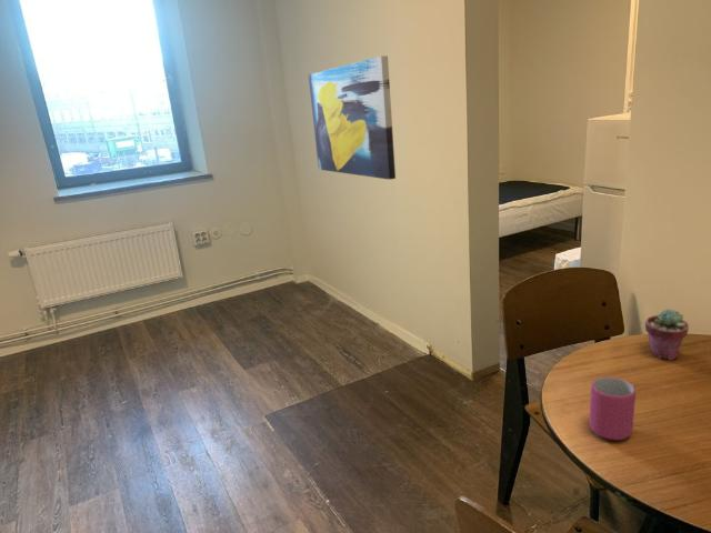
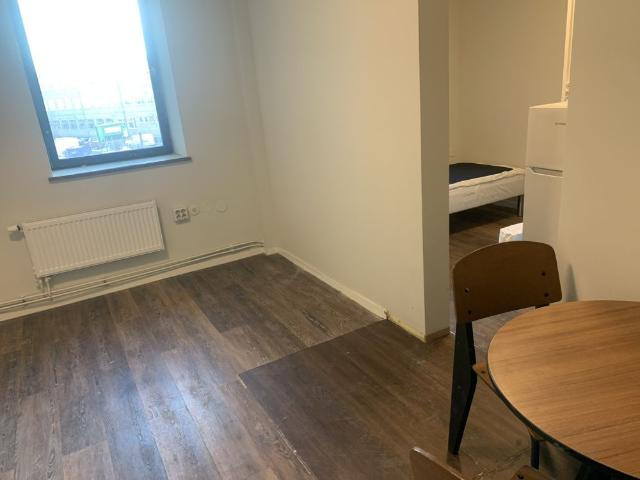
- potted succulent [644,308,690,361]
- wall art [308,54,397,181]
- mug [588,375,637,441]
